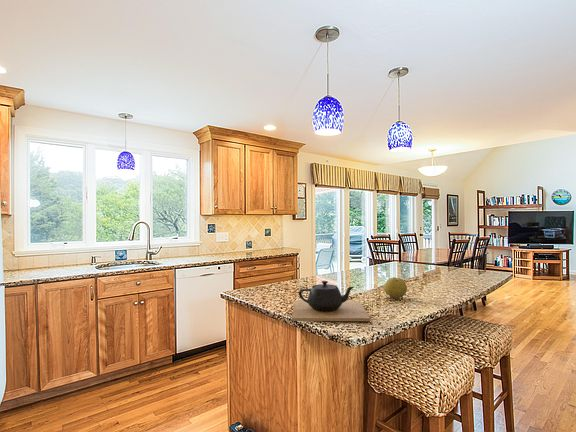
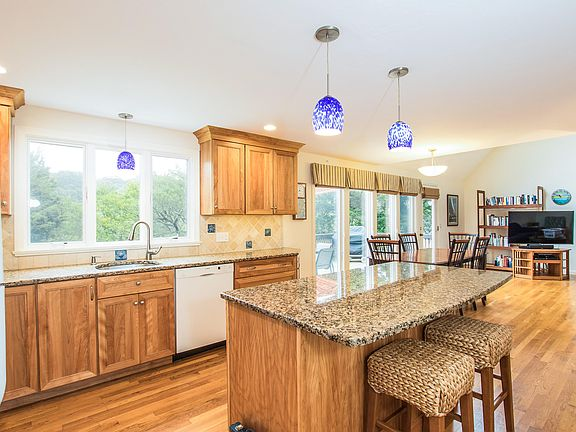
- fruit [383,276,408,299]
- teapot [291,280,371,322]
